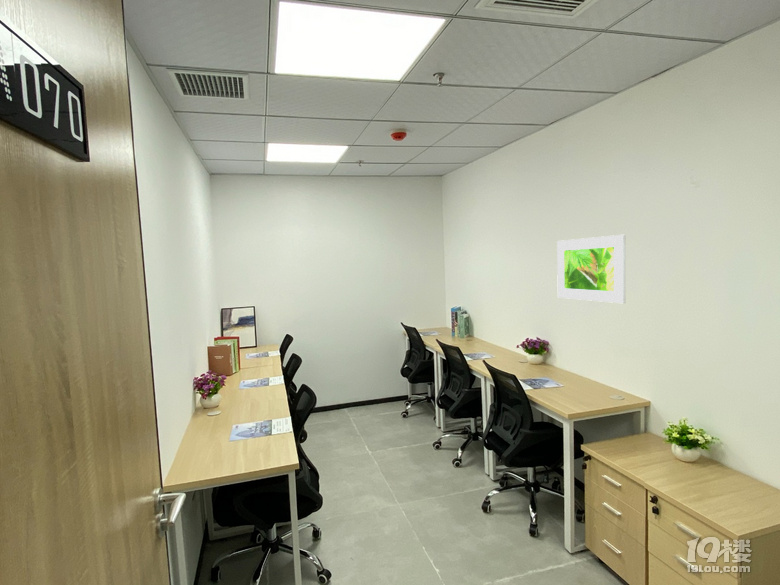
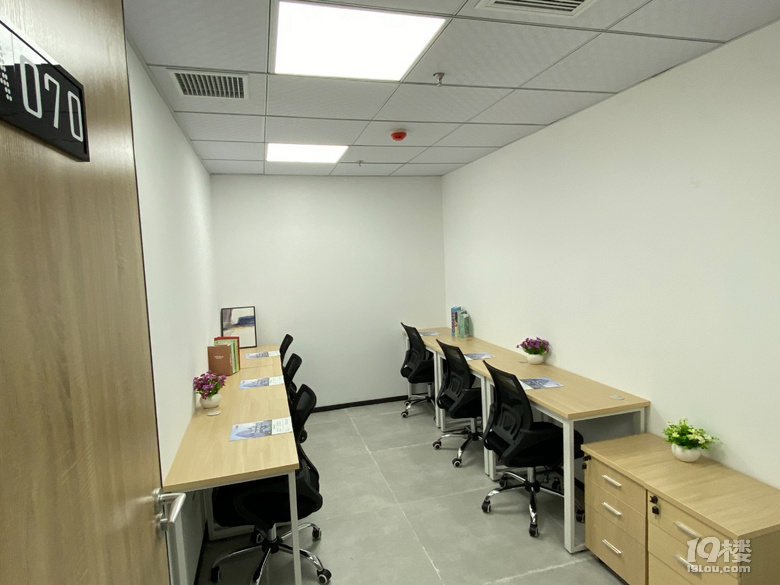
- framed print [556,234,626,304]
